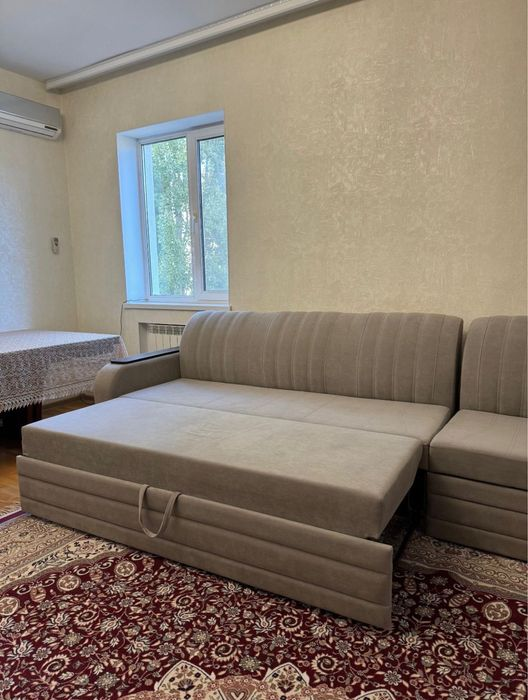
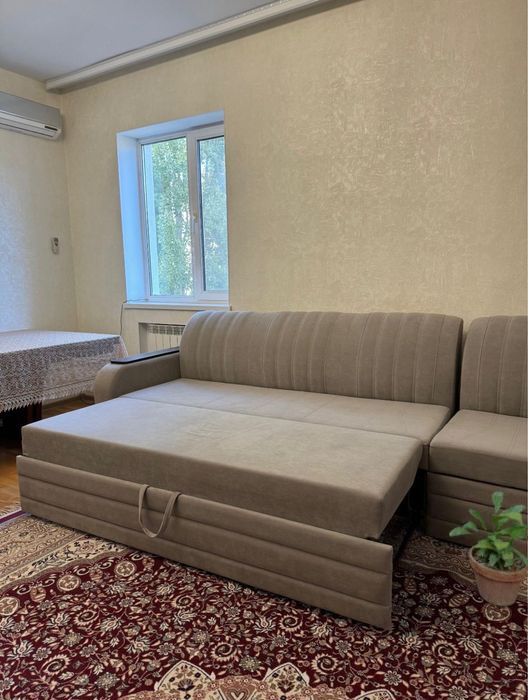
+ potted plant [448,490,528,607]
